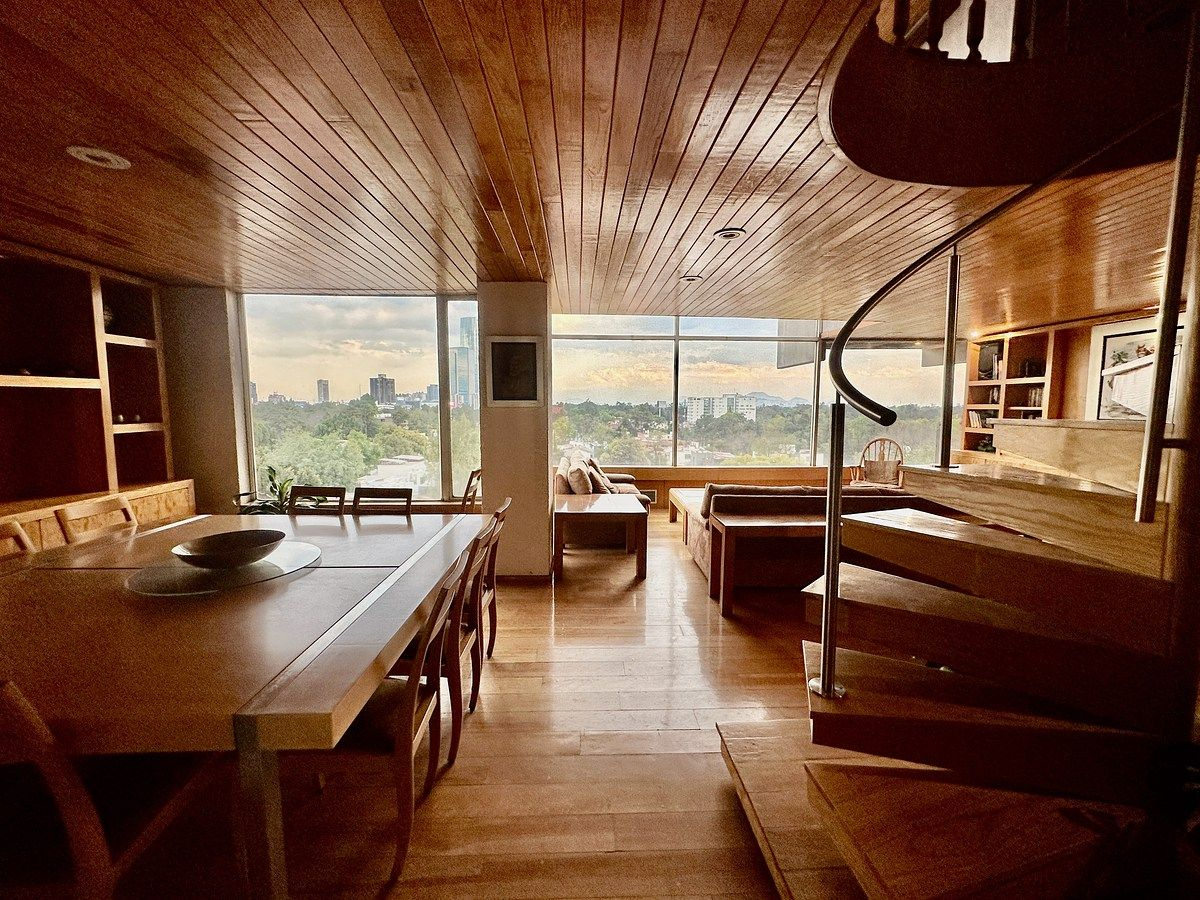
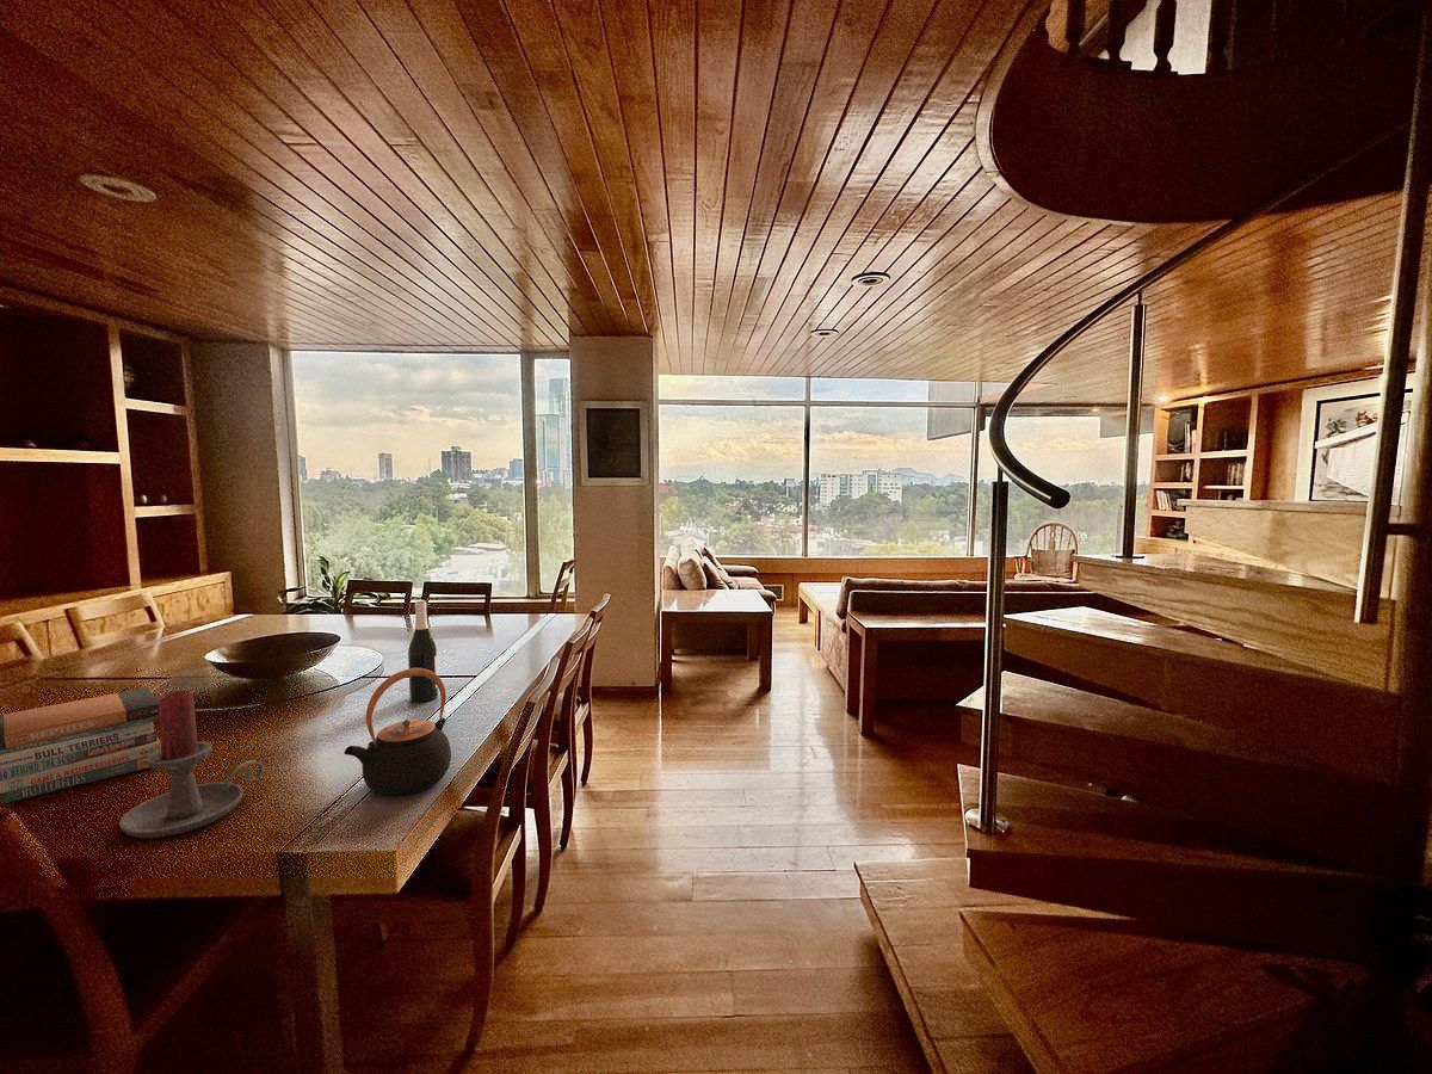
+ book stack [0,686,161,806]
+ wine bottle [407,599,439,703]
+ candle holder [118,689,265,839]
+ teapot [344,668,452,797]
